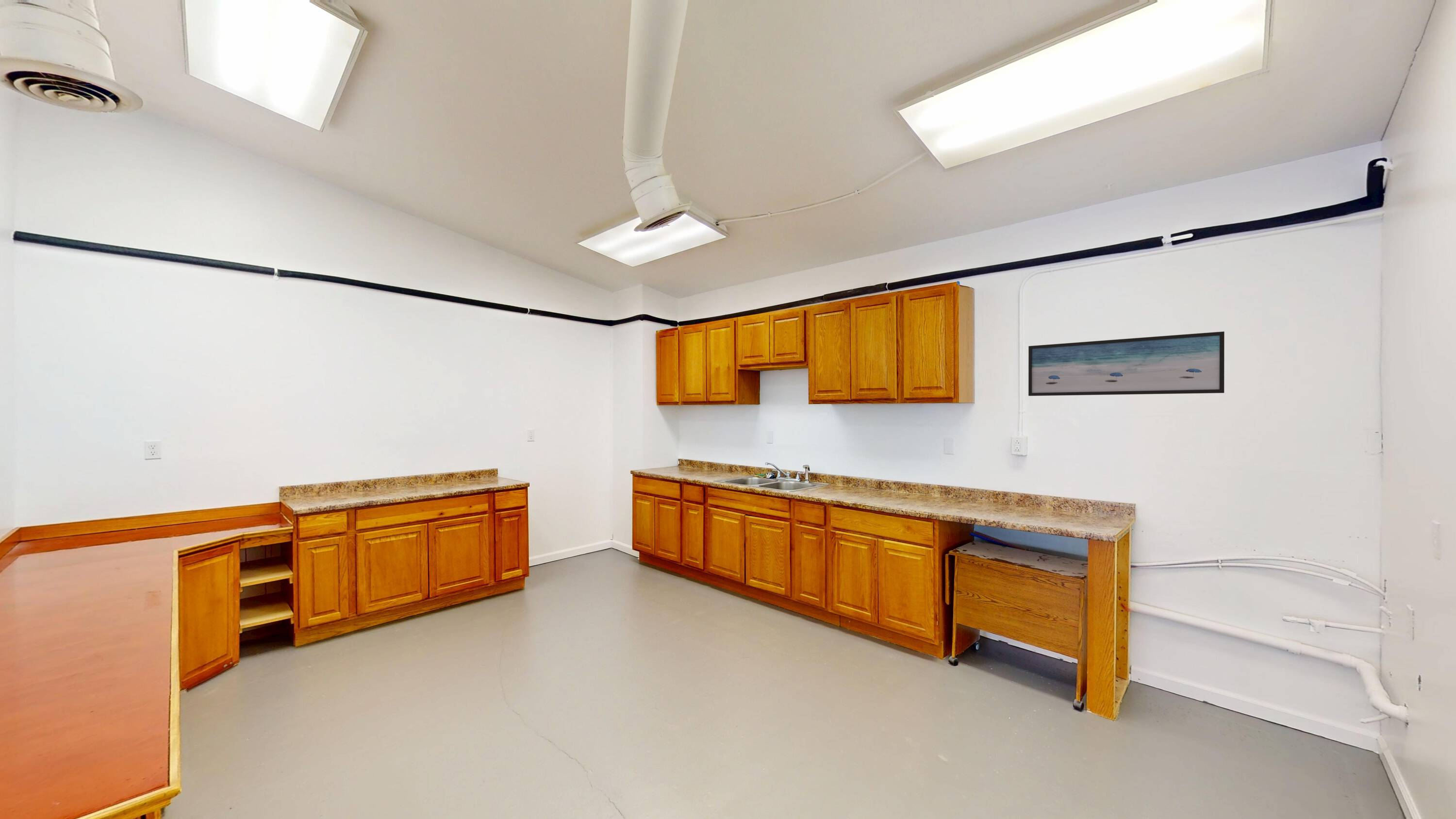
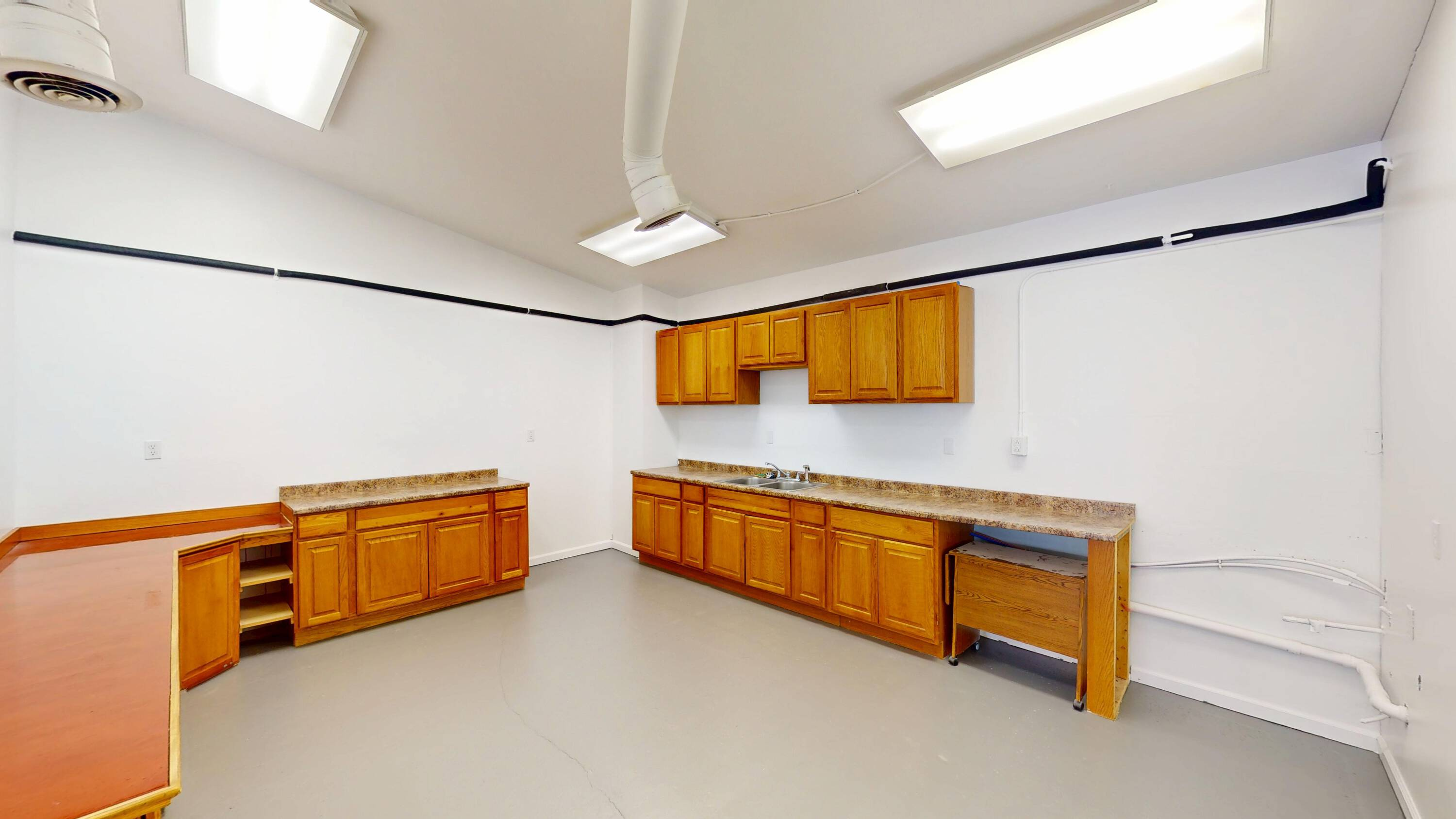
- wall art [1028,331,1225,397]
